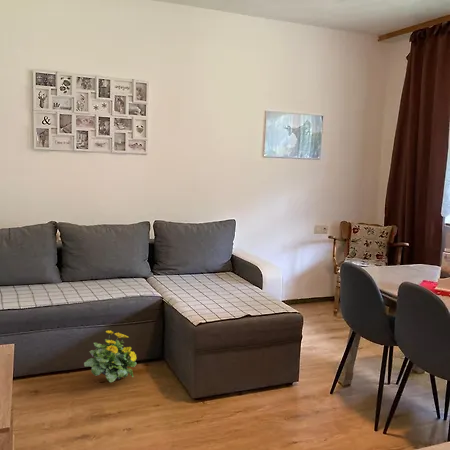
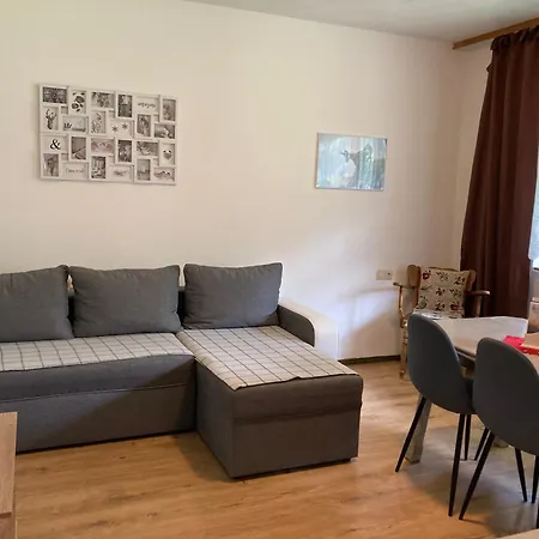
- flowering plant [83,330,137,383]
